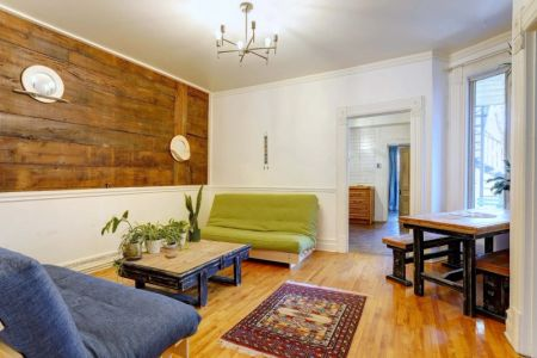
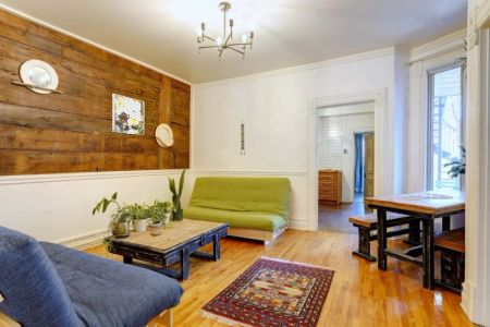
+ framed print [111,93,146,136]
